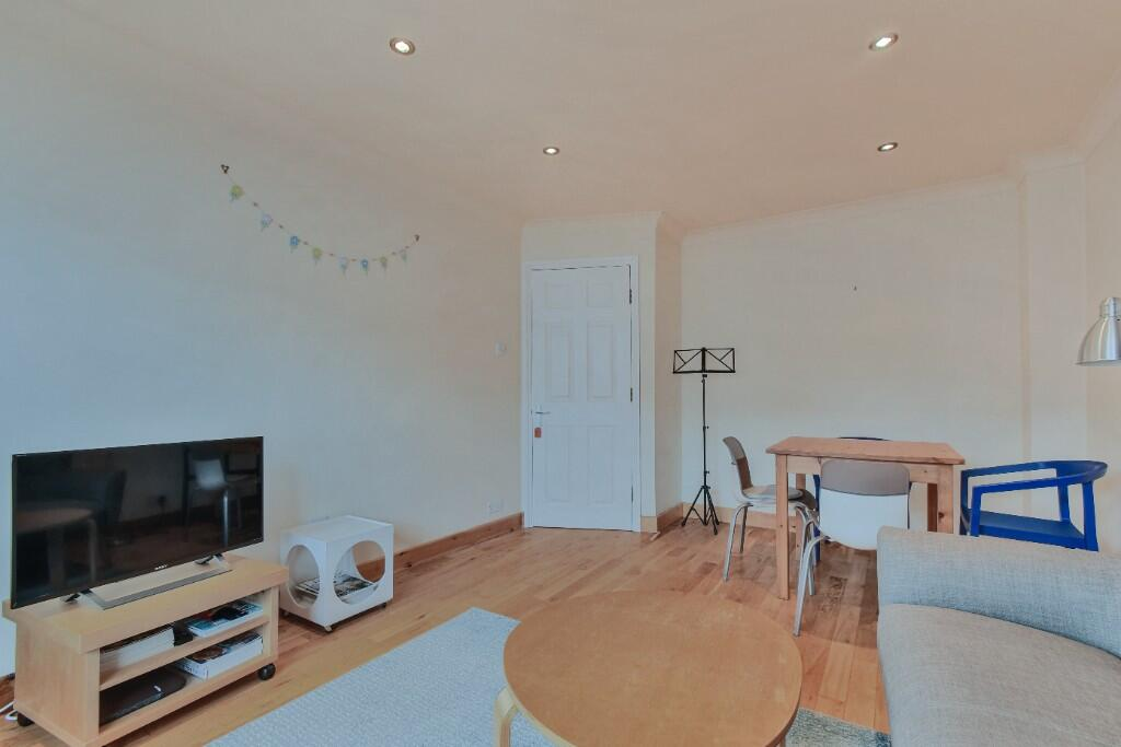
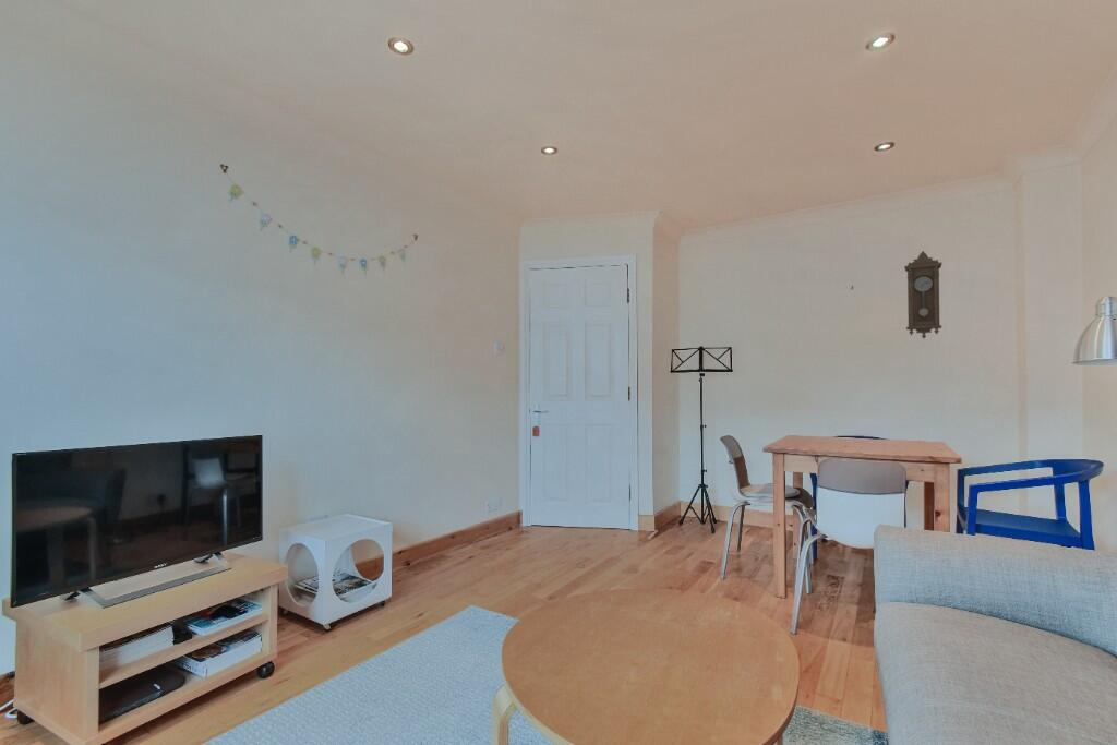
+ pendulum clock [903,250,942,339]
